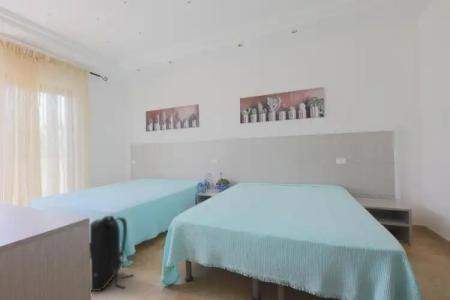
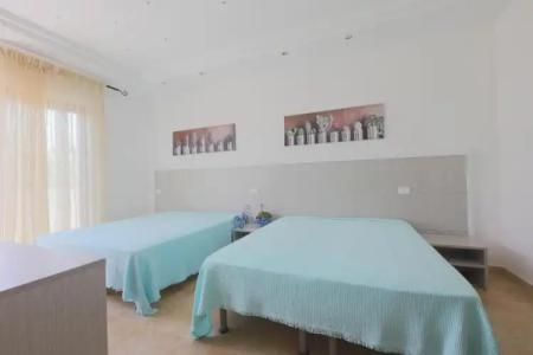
- backpack [89,215,135,292]
